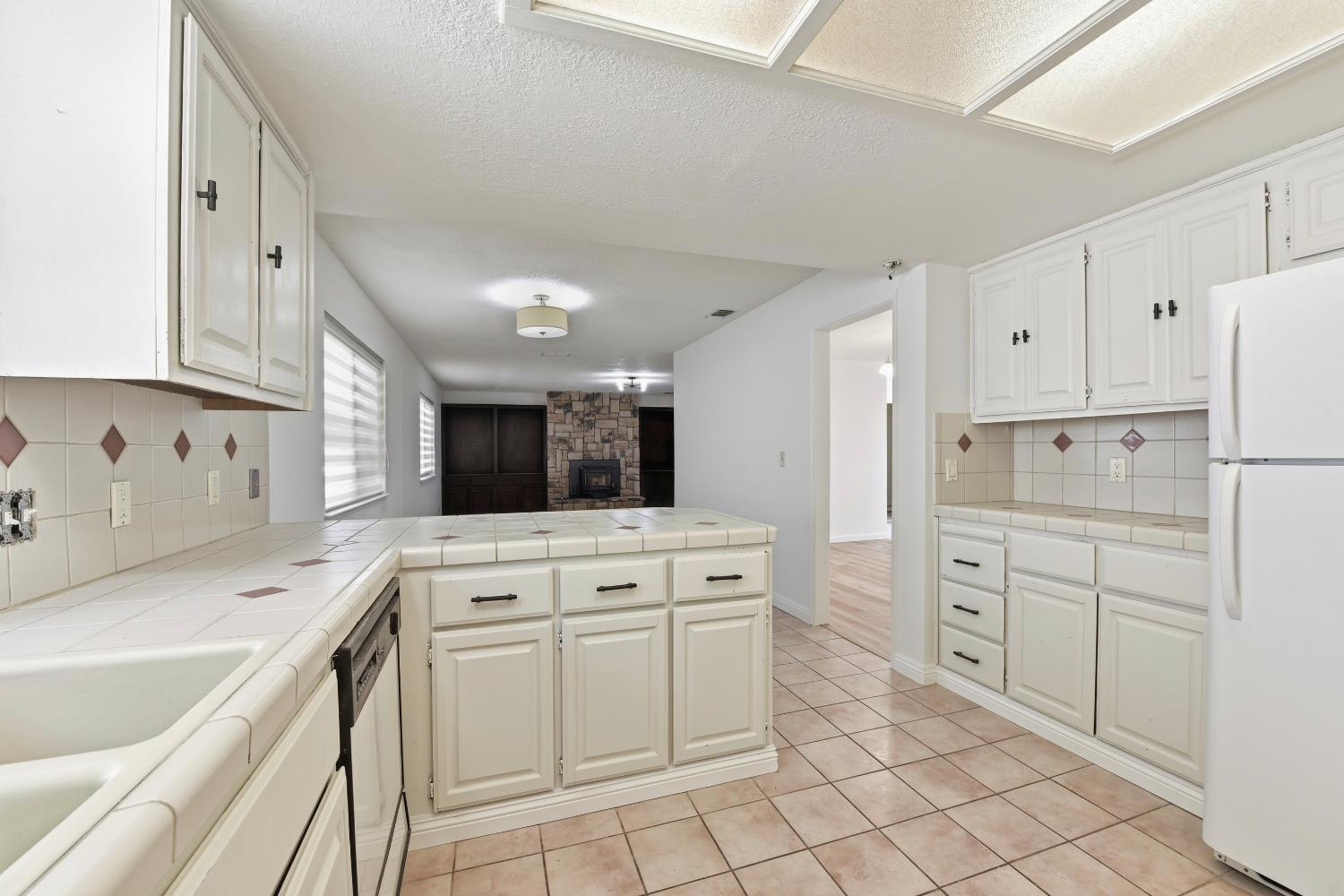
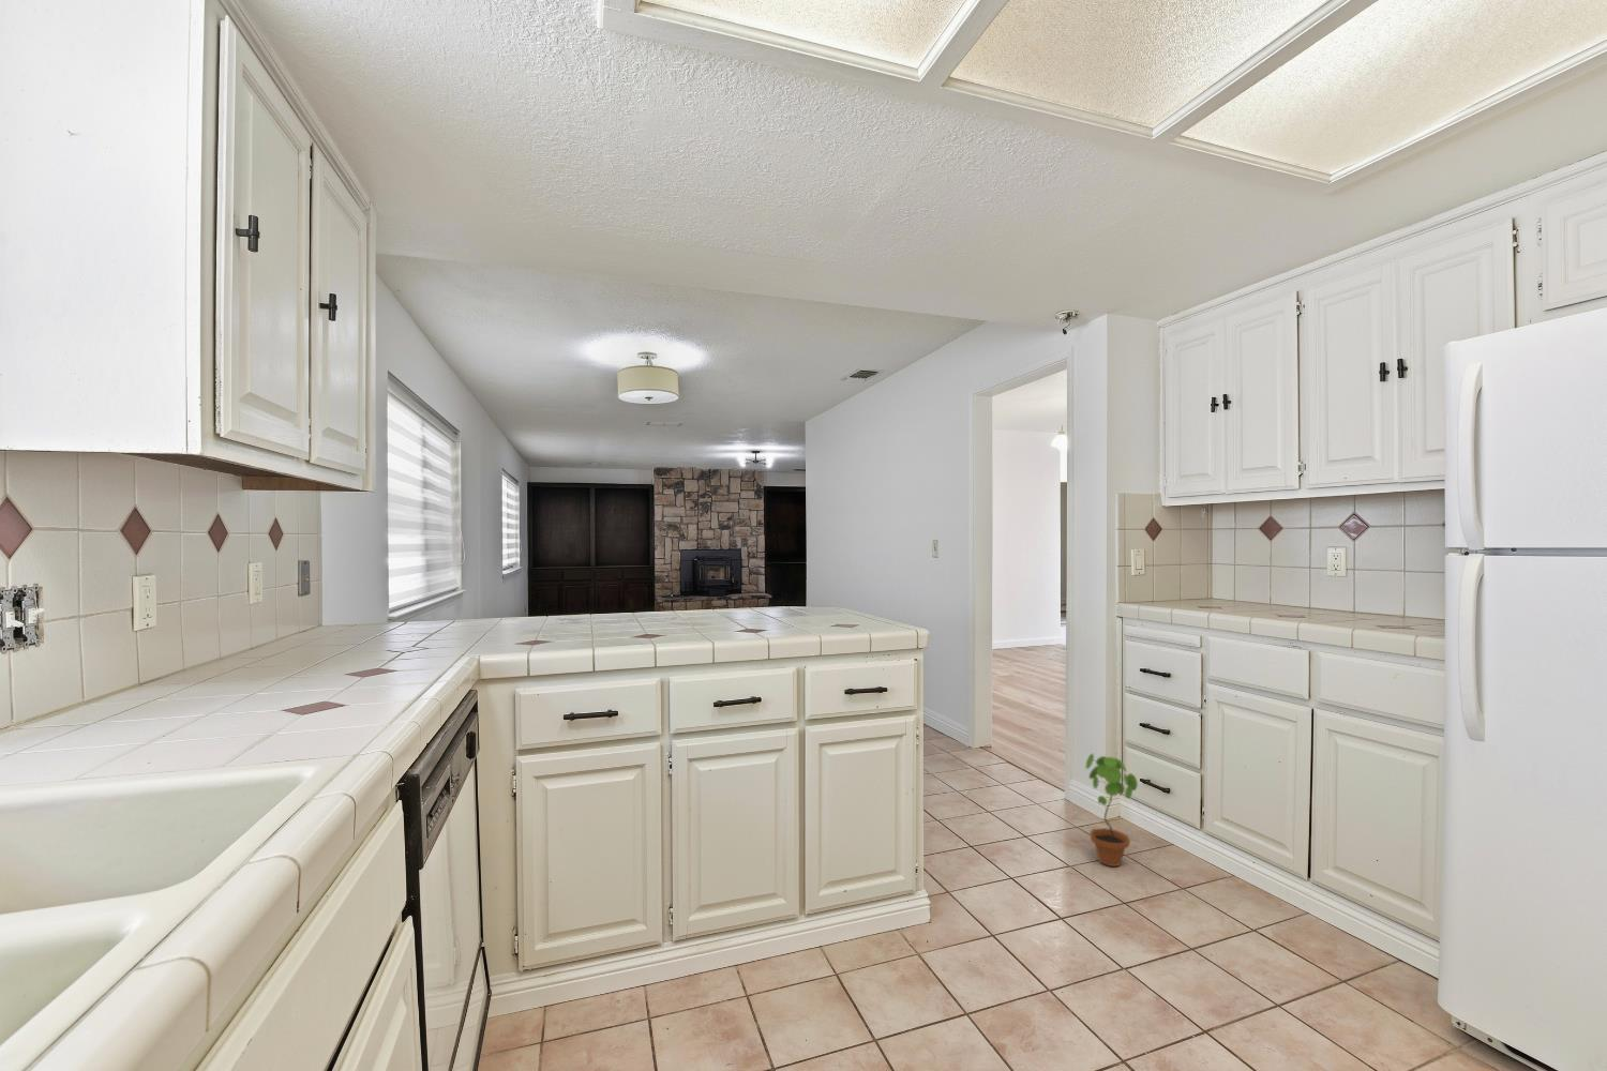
+ potted plant [1084,753,1138,868]
